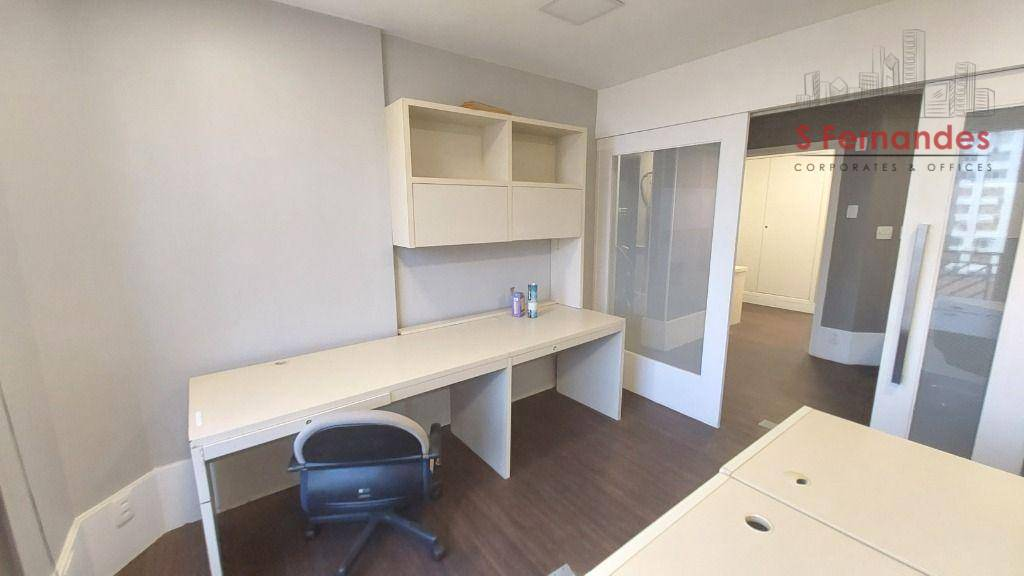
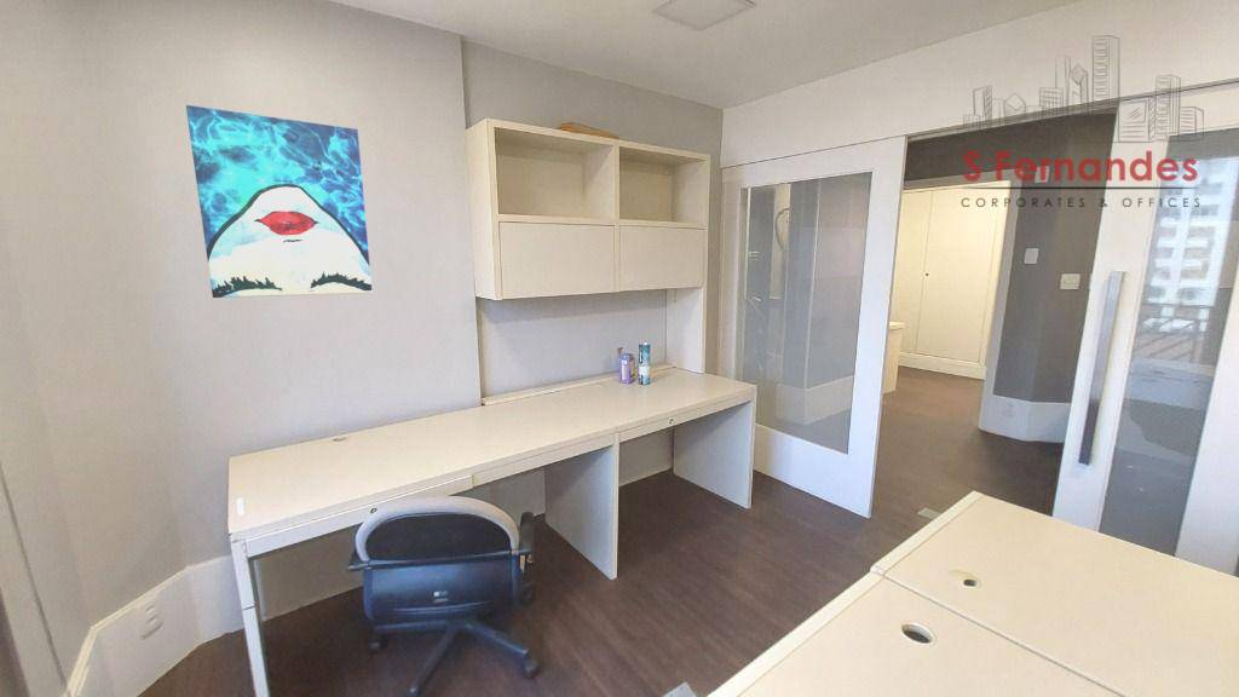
+ wall art [185,104,374,299]
